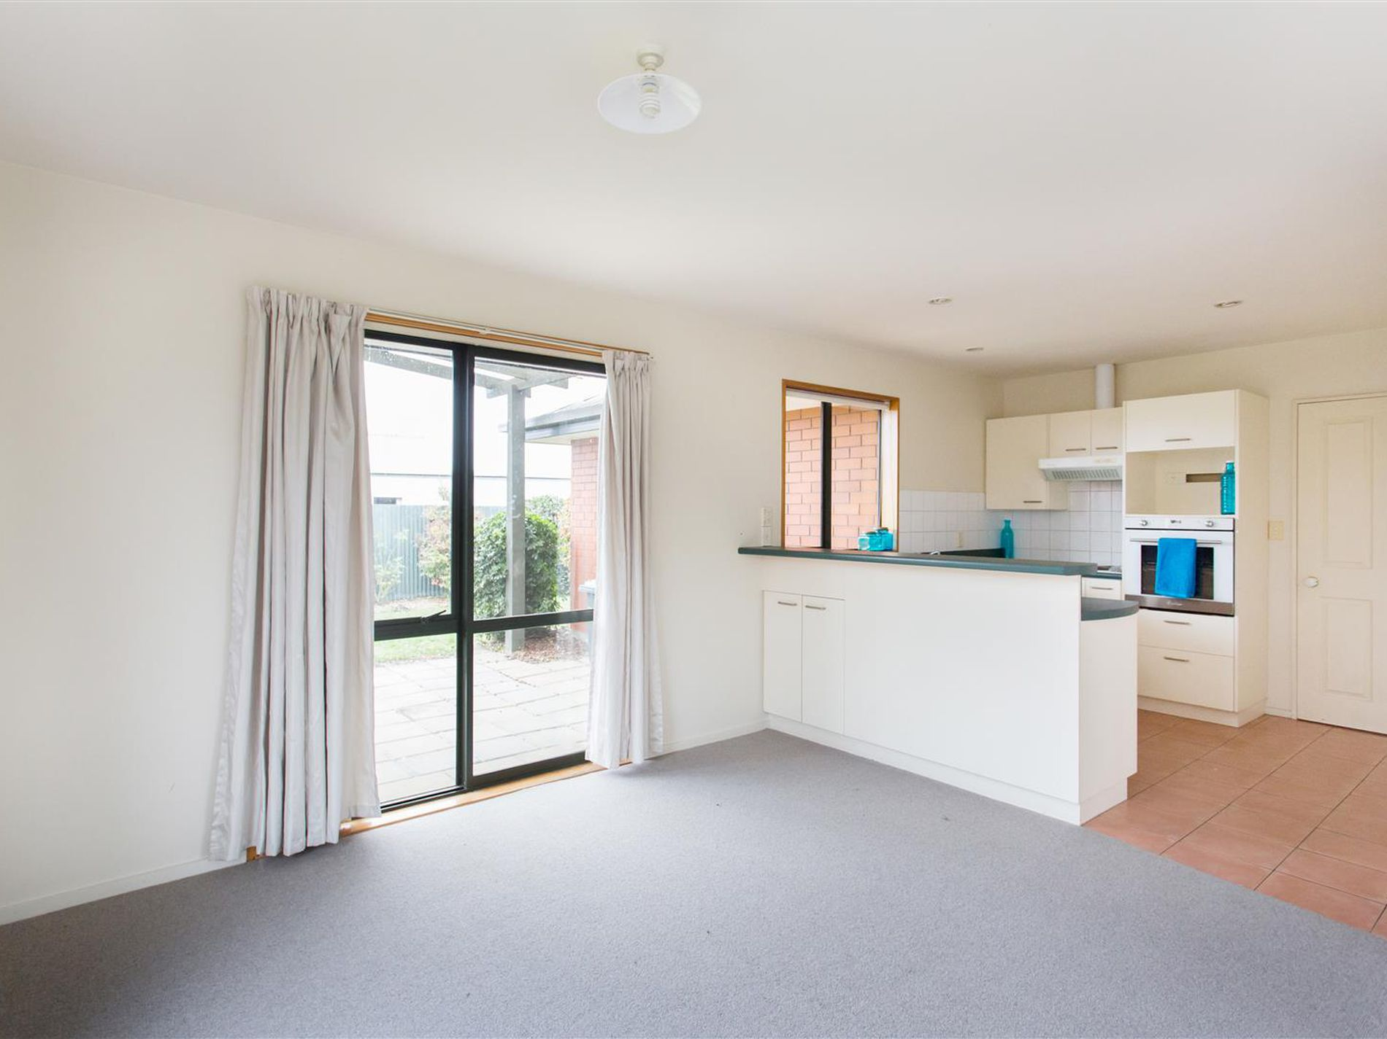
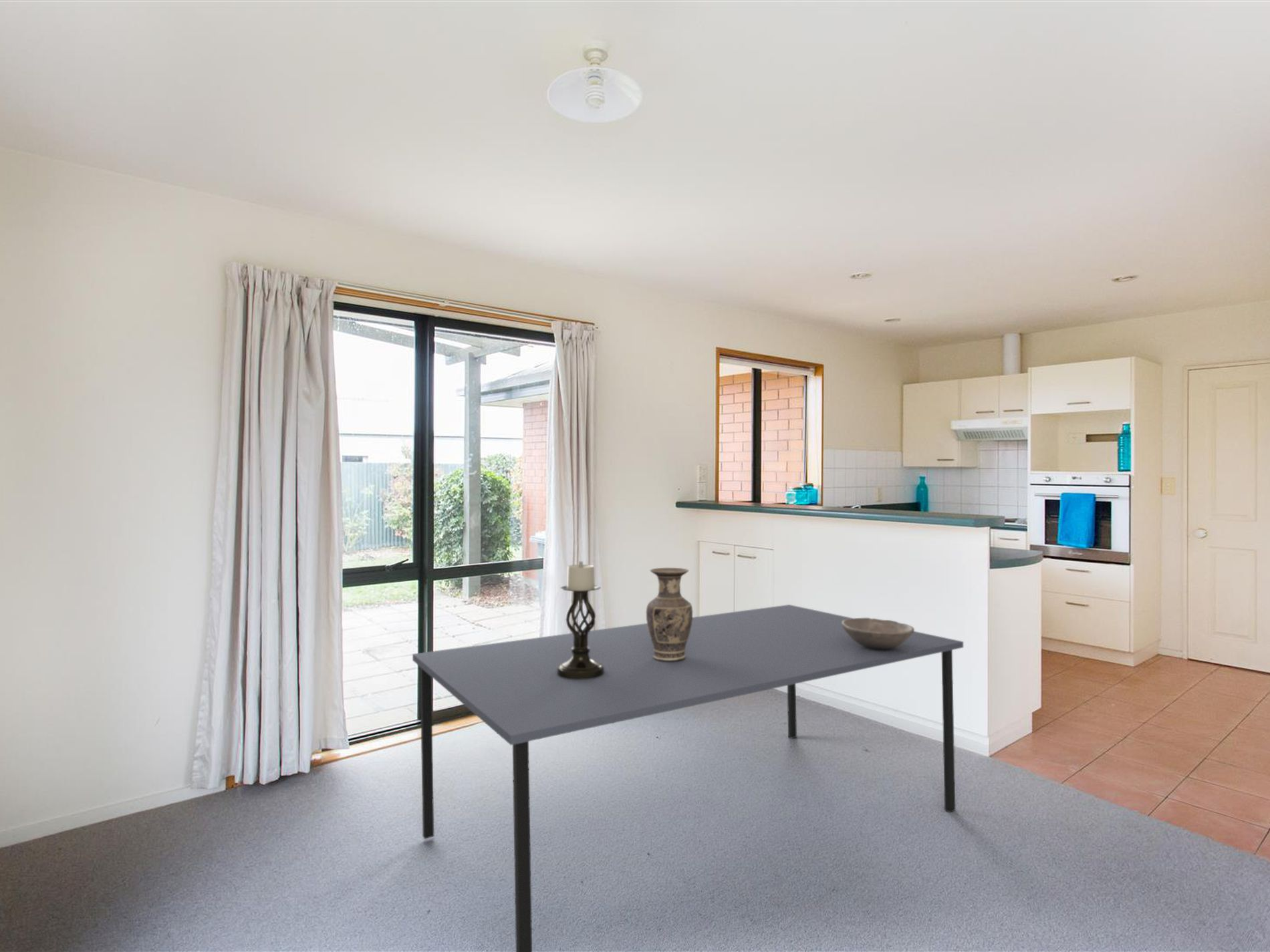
+ candle holder [557,561,604,680]
+ bowl [842,617,915,650]
+ dining table [412,604,964,952]
+ vase [646,567,693,662]
